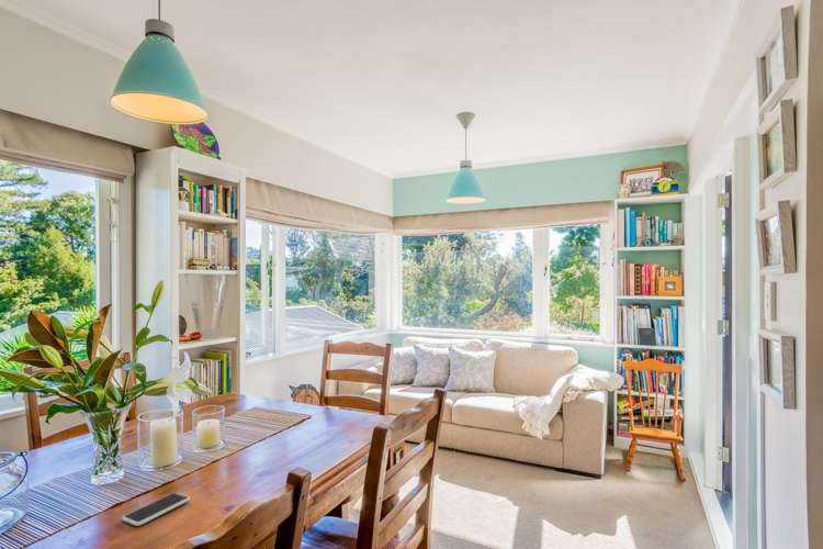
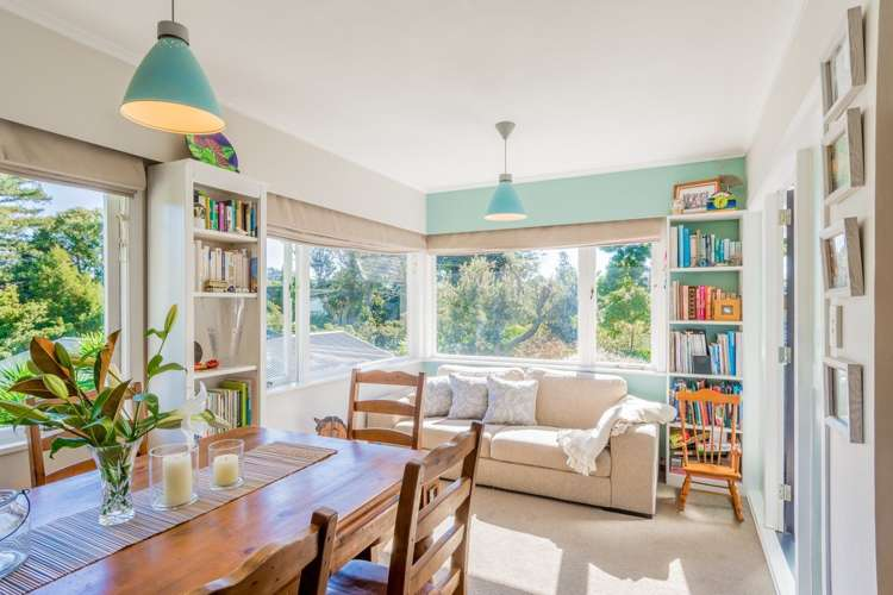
- smartphone [121,492,191,527]
